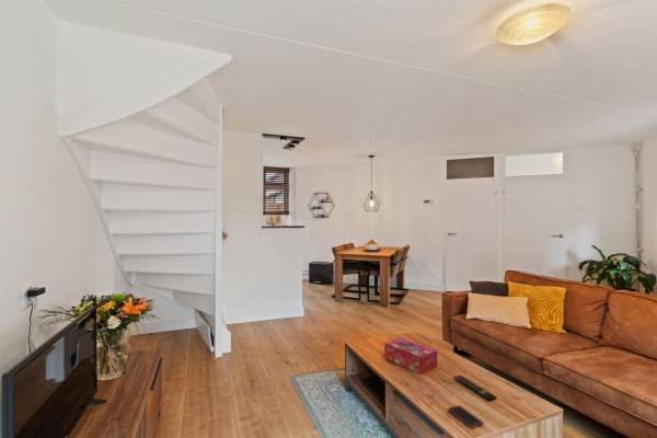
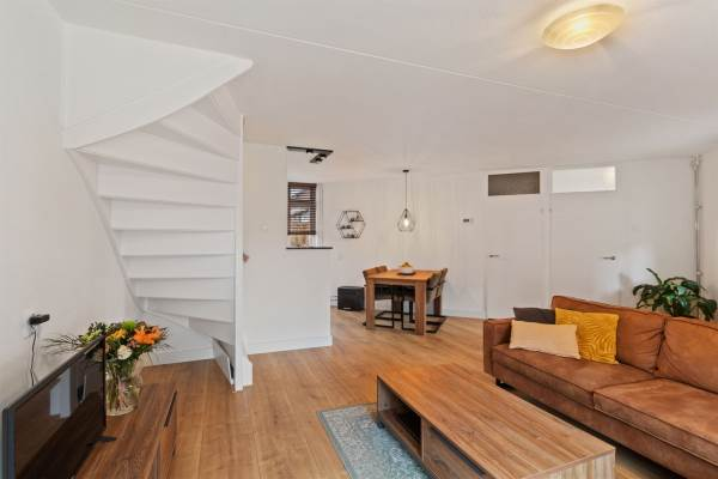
- tissue box [383,336,438,376]
- remote control [453,374,497,402]
- cell phone [447,404,484,429]
